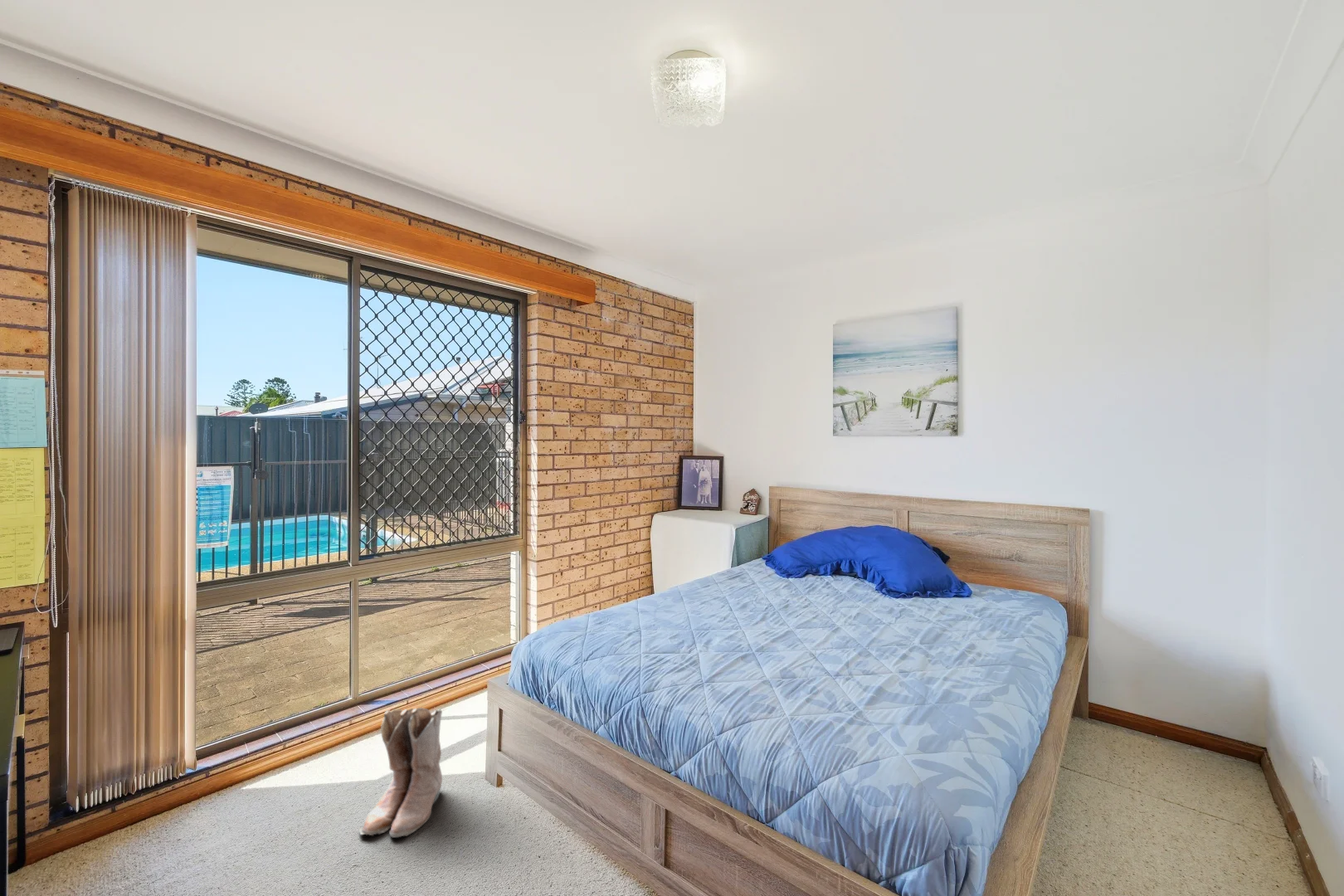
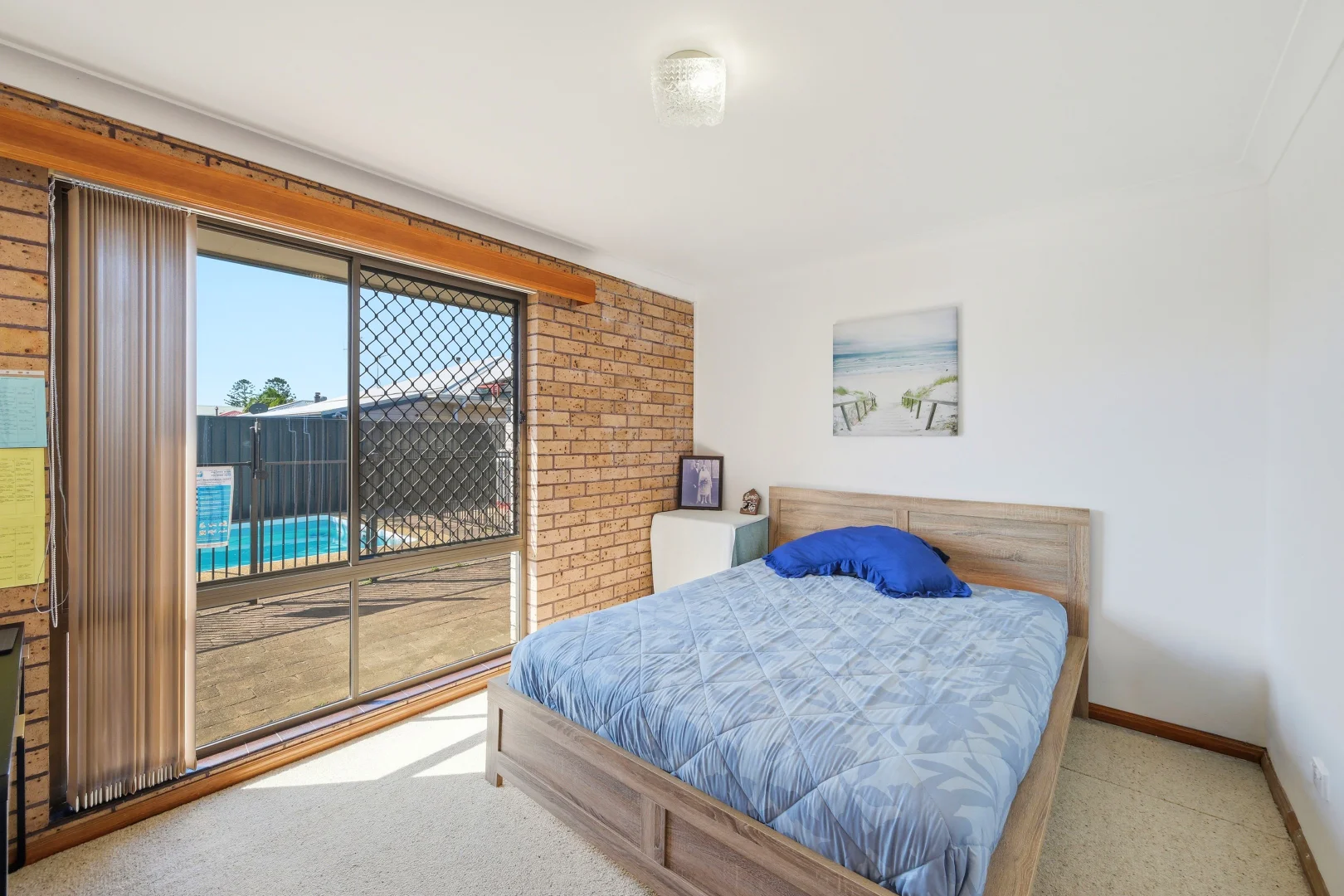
- boots [358,707,444,839]
